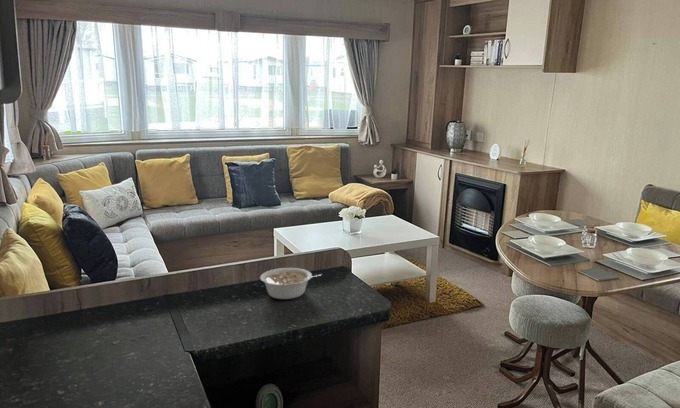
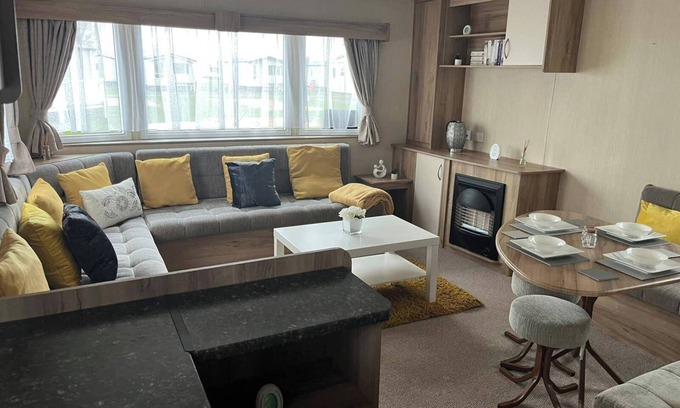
- legume [259,267,323,300]
